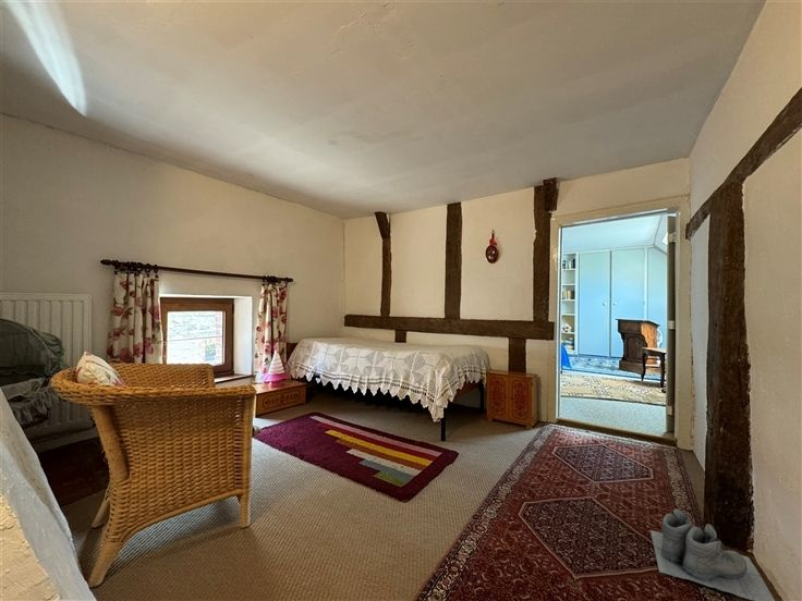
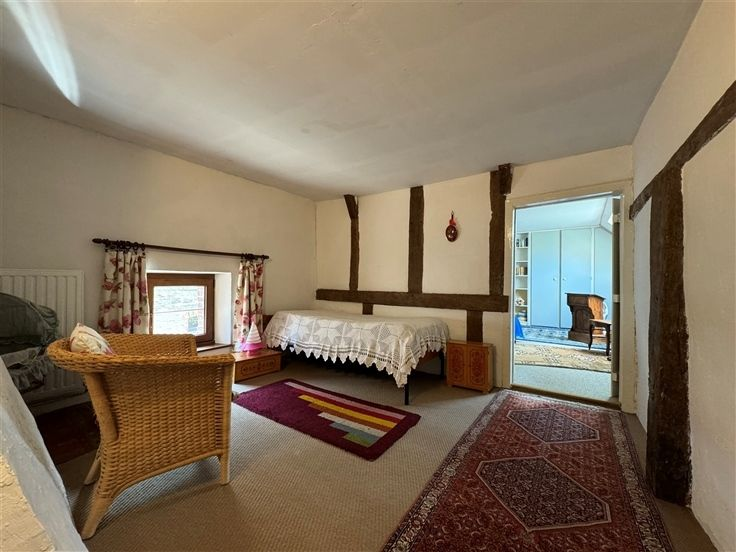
- boots [649,507,776,601]
